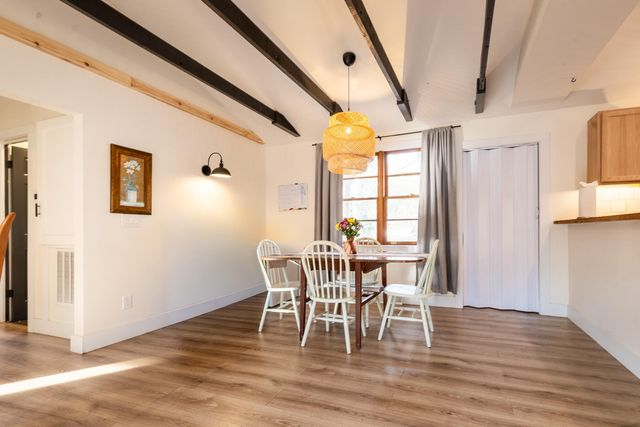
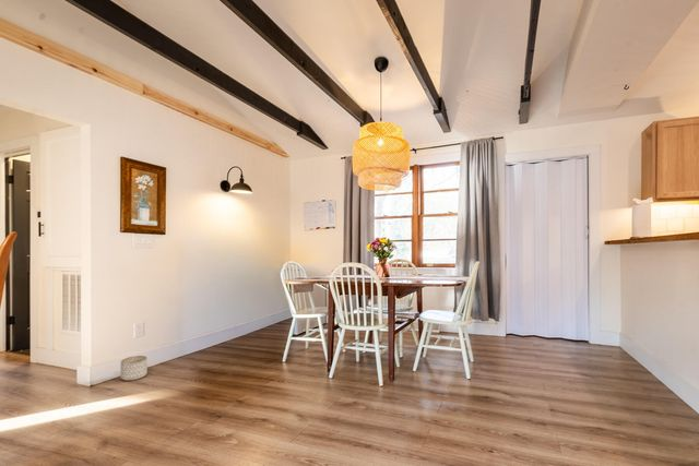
+ planter [120,355,149,382]
